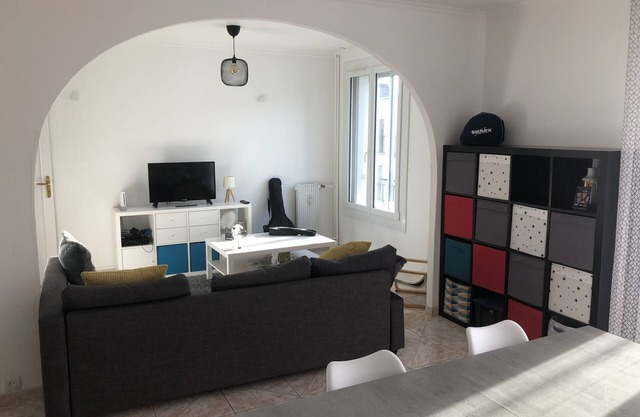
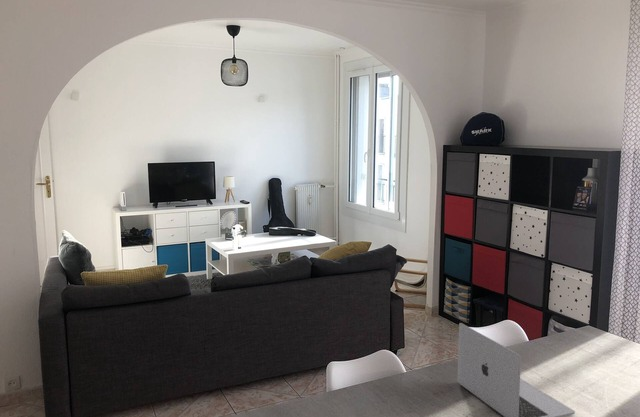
+ laptop [456,322,576,417]
